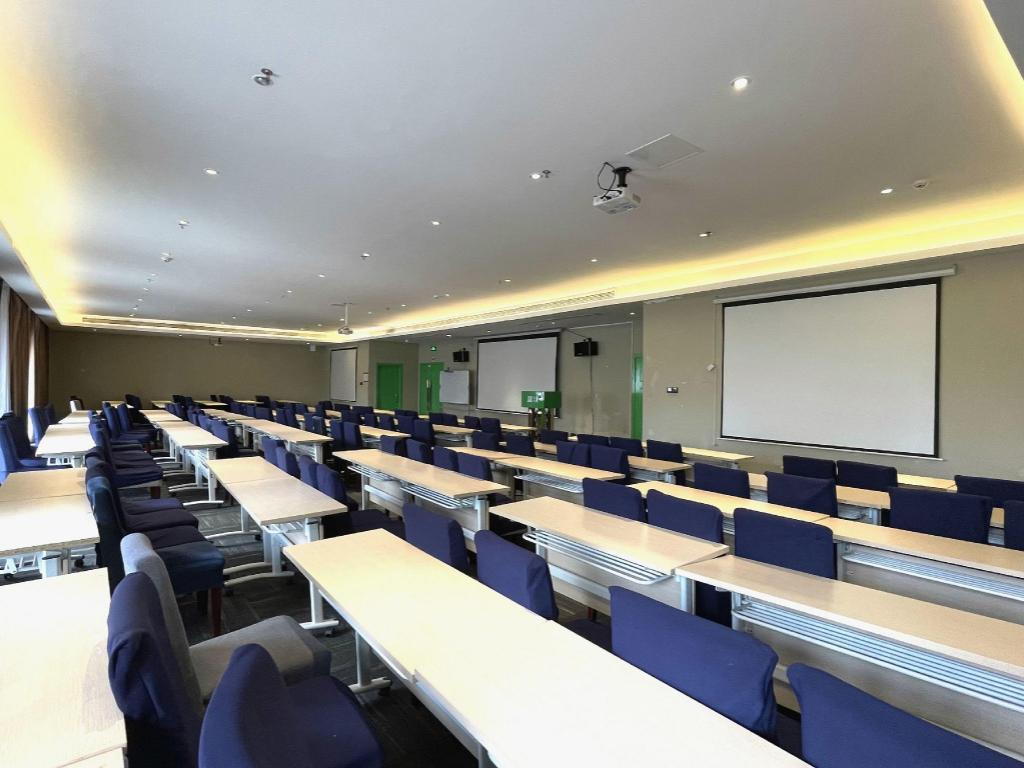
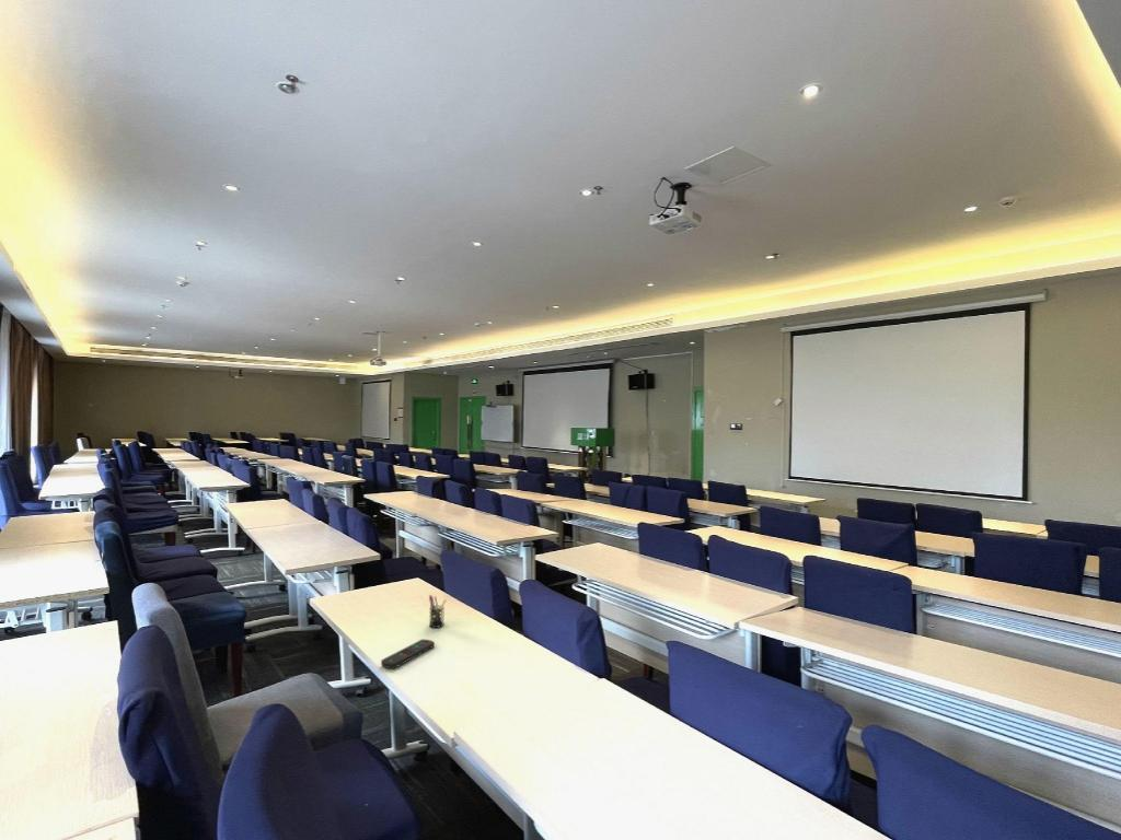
+ remote control [380,639,436,669]
+ pen holder [428,594,448,629]
